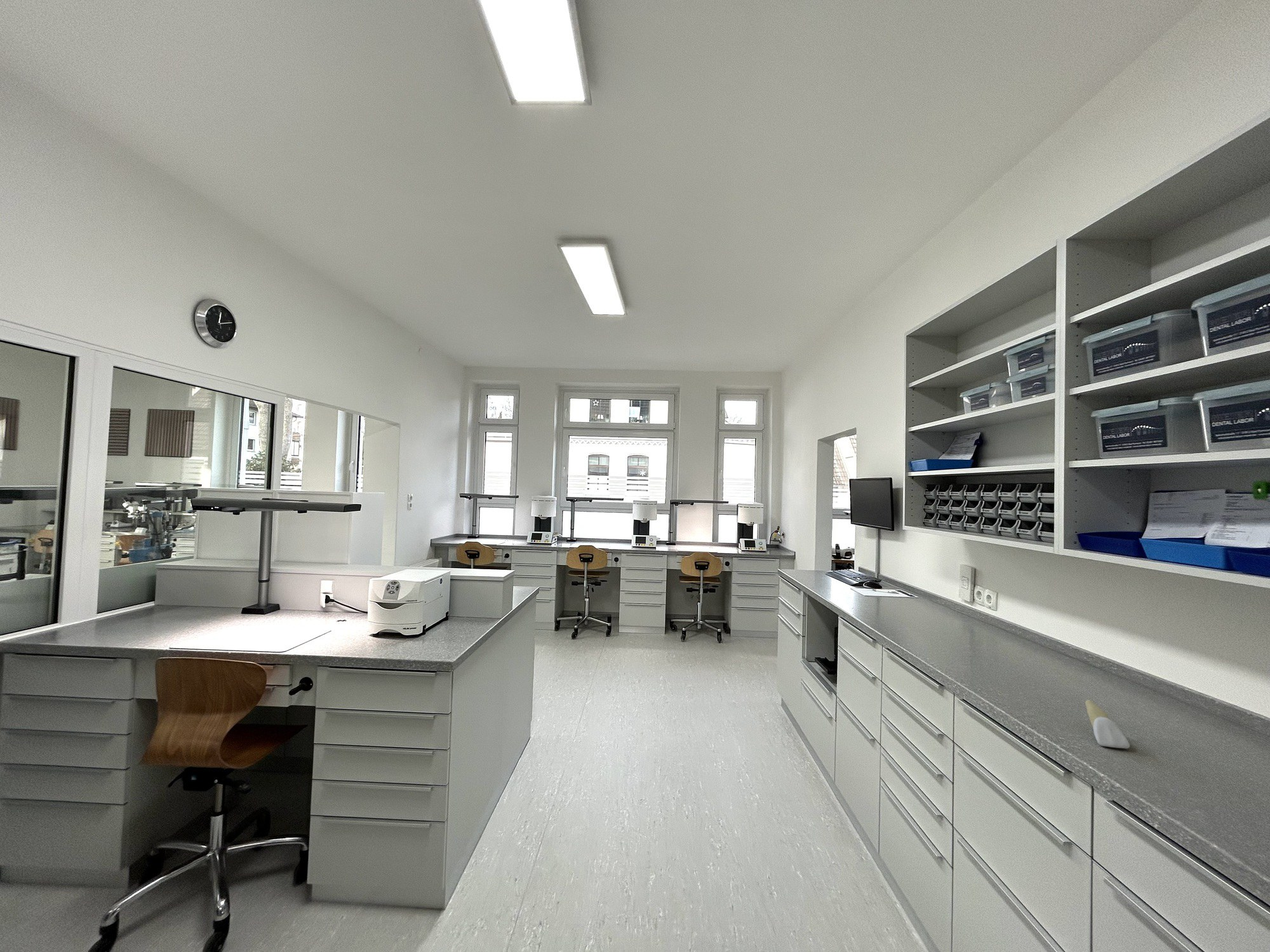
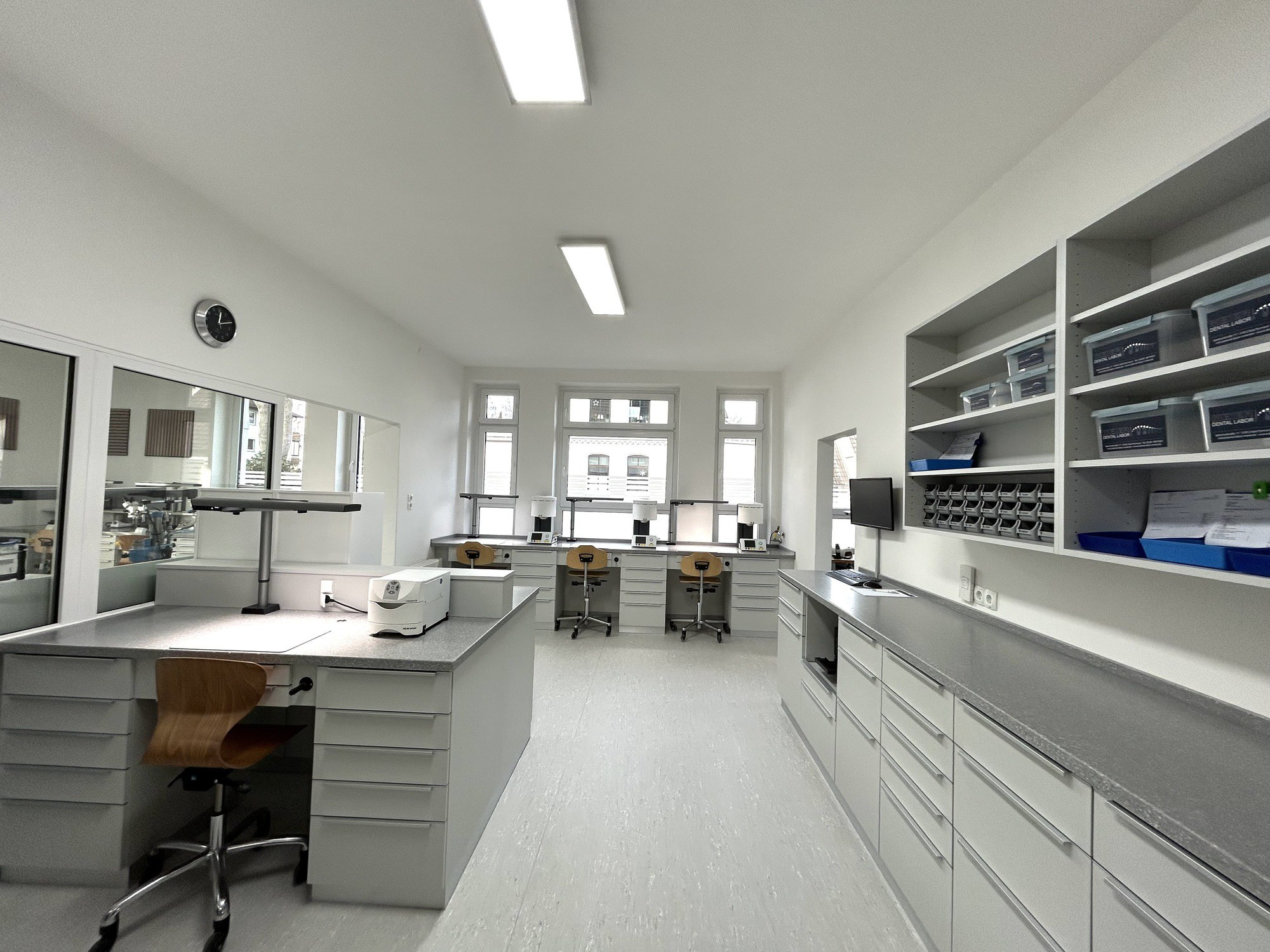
- dental model [1085,699,1130,749]
